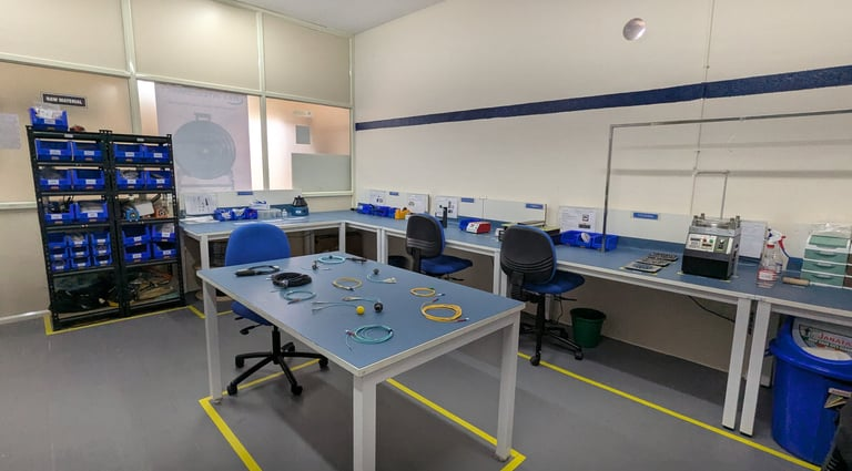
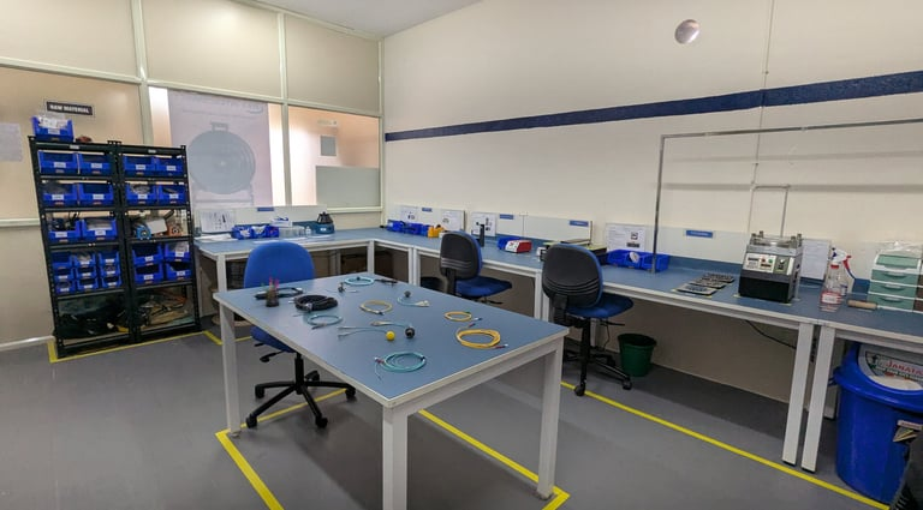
+ pen holder [260,276,281,307]
